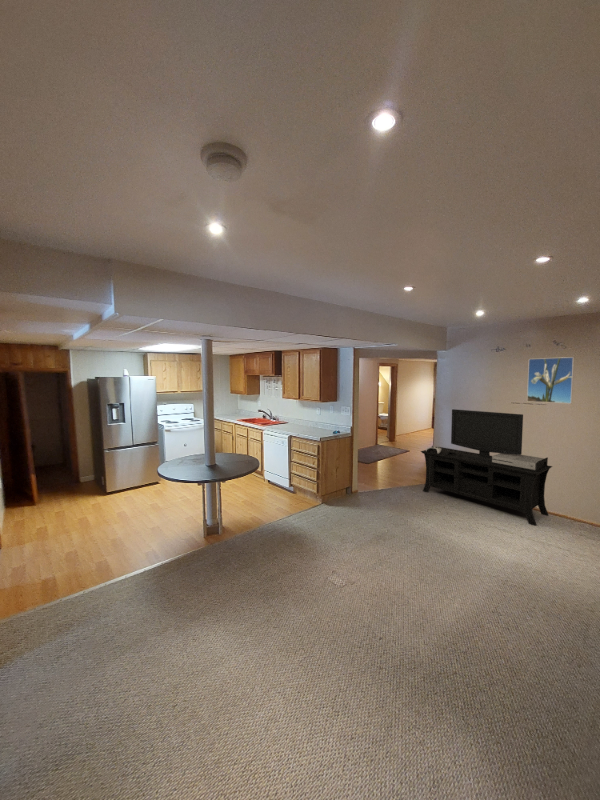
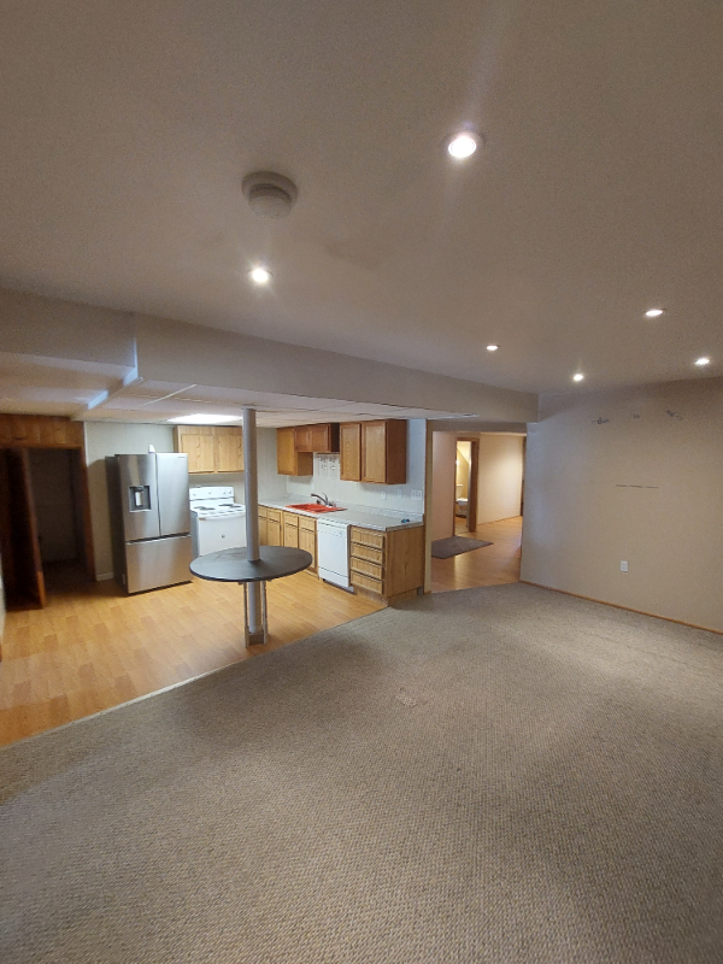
- media console [419,408,554,526]
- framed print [526,356,575,404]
